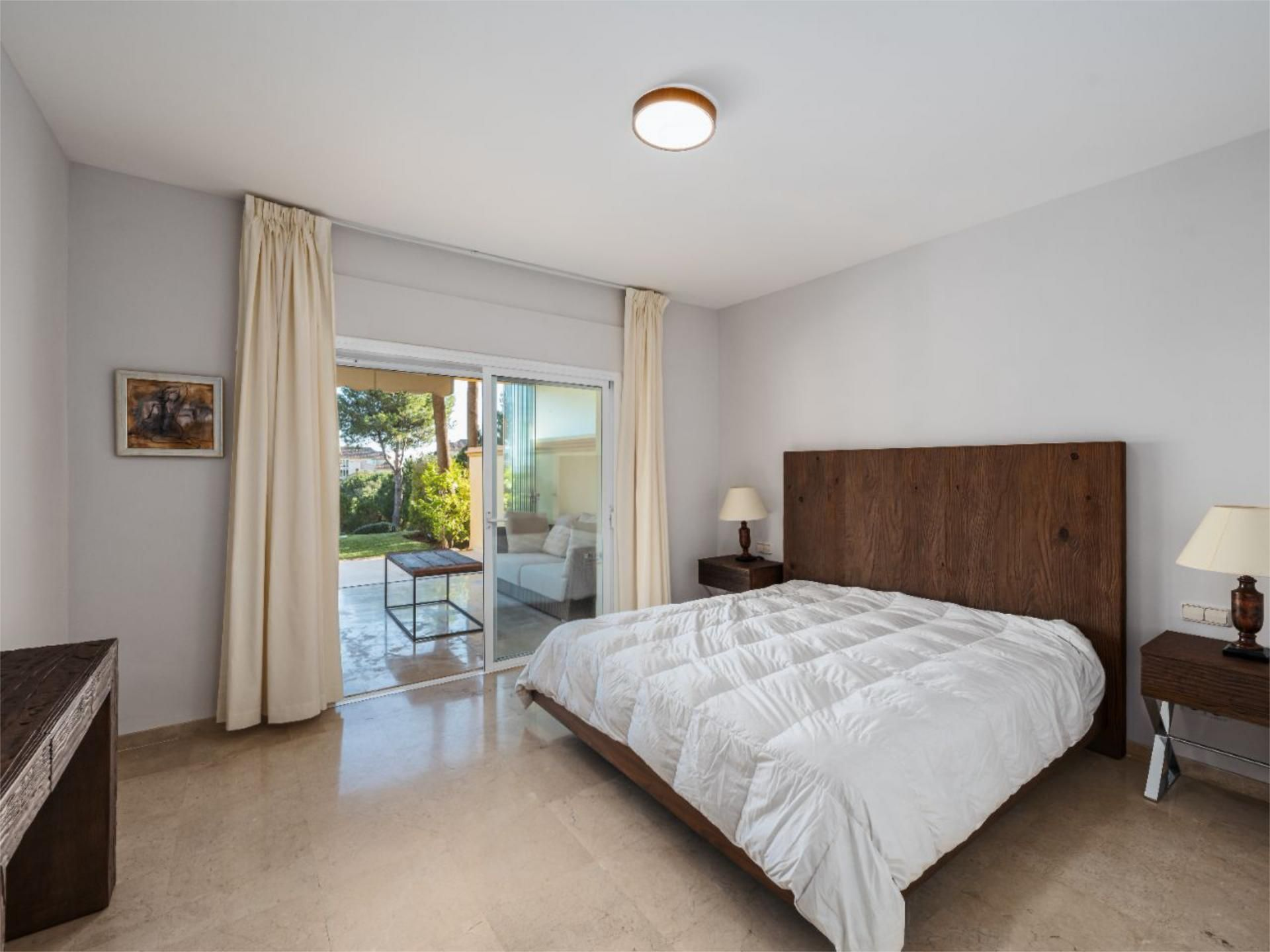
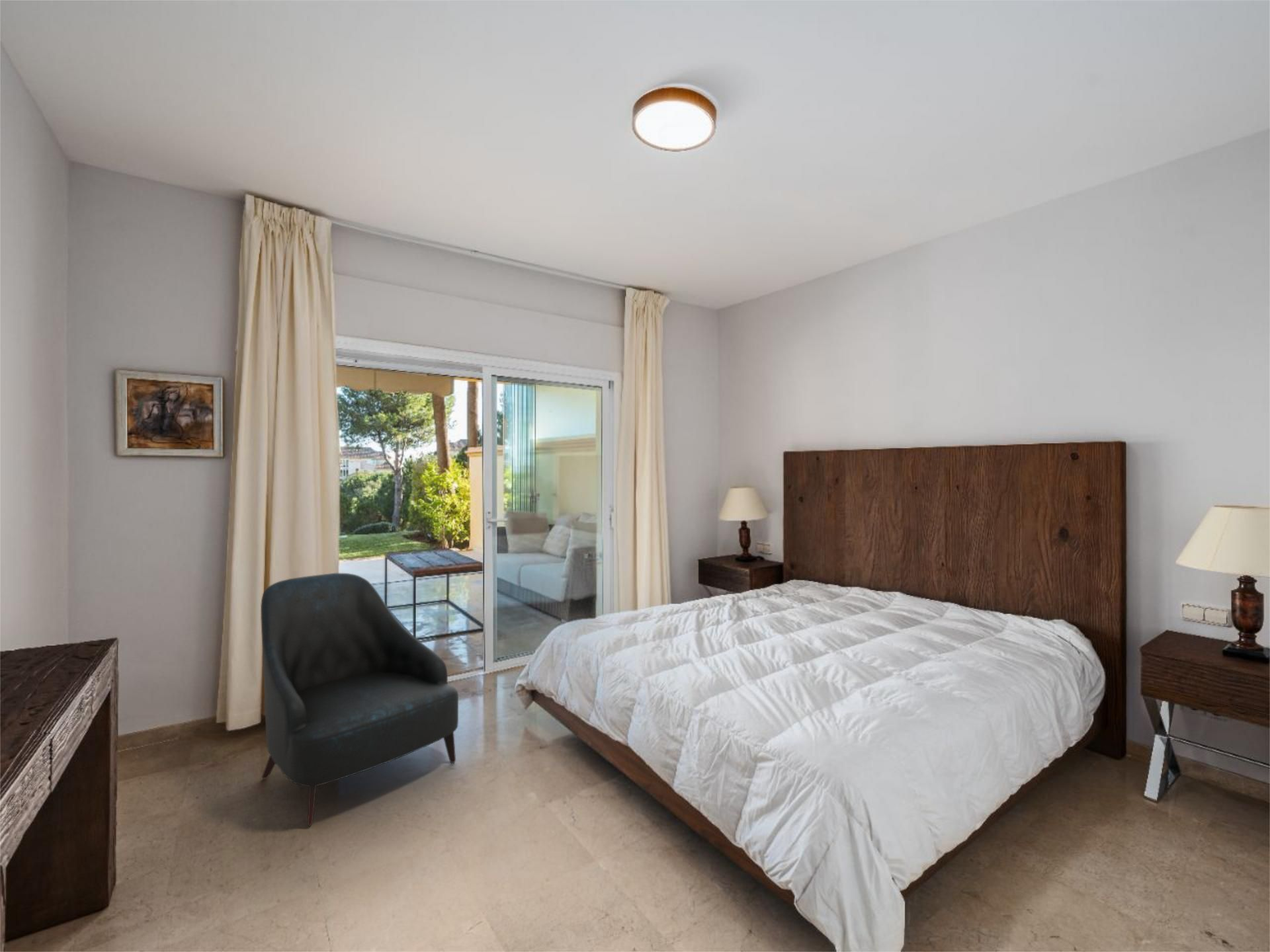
+ armchair [260,573,459,827]
